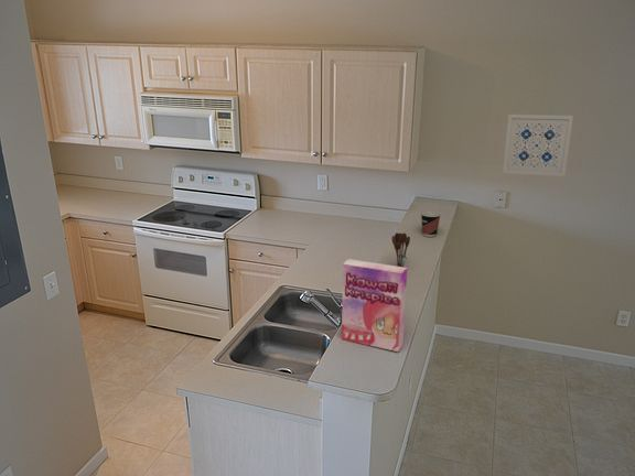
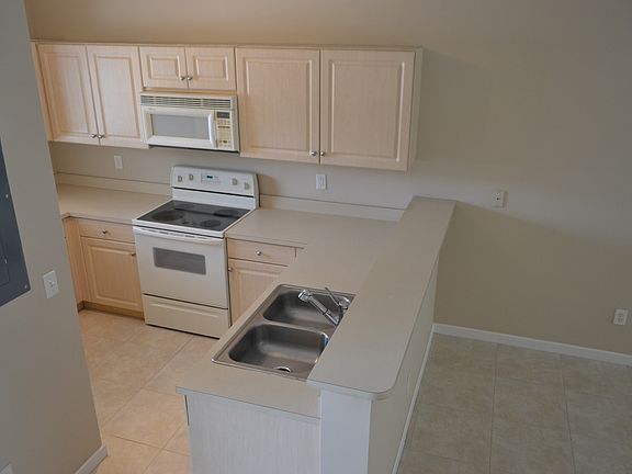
- wall art [502,113,574,177]
- cereal box [341,258,408,353]
- cup [420,210,442,238]
- utensil holder [391,231,411,268]
